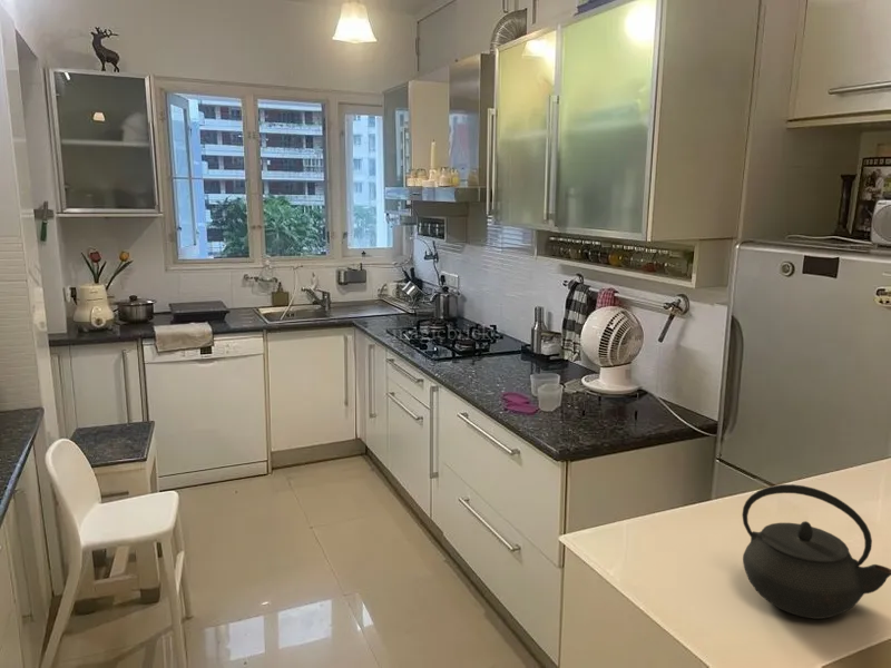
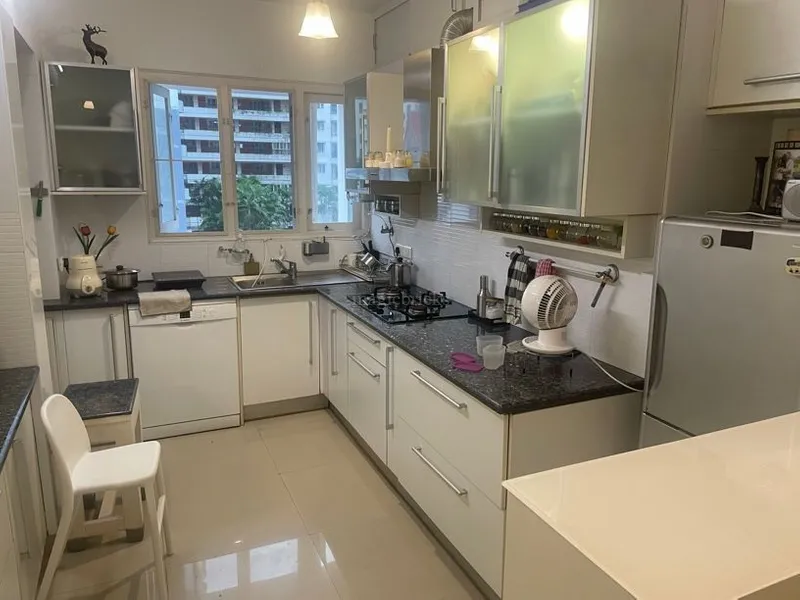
- kettle [741,483,891,620]
